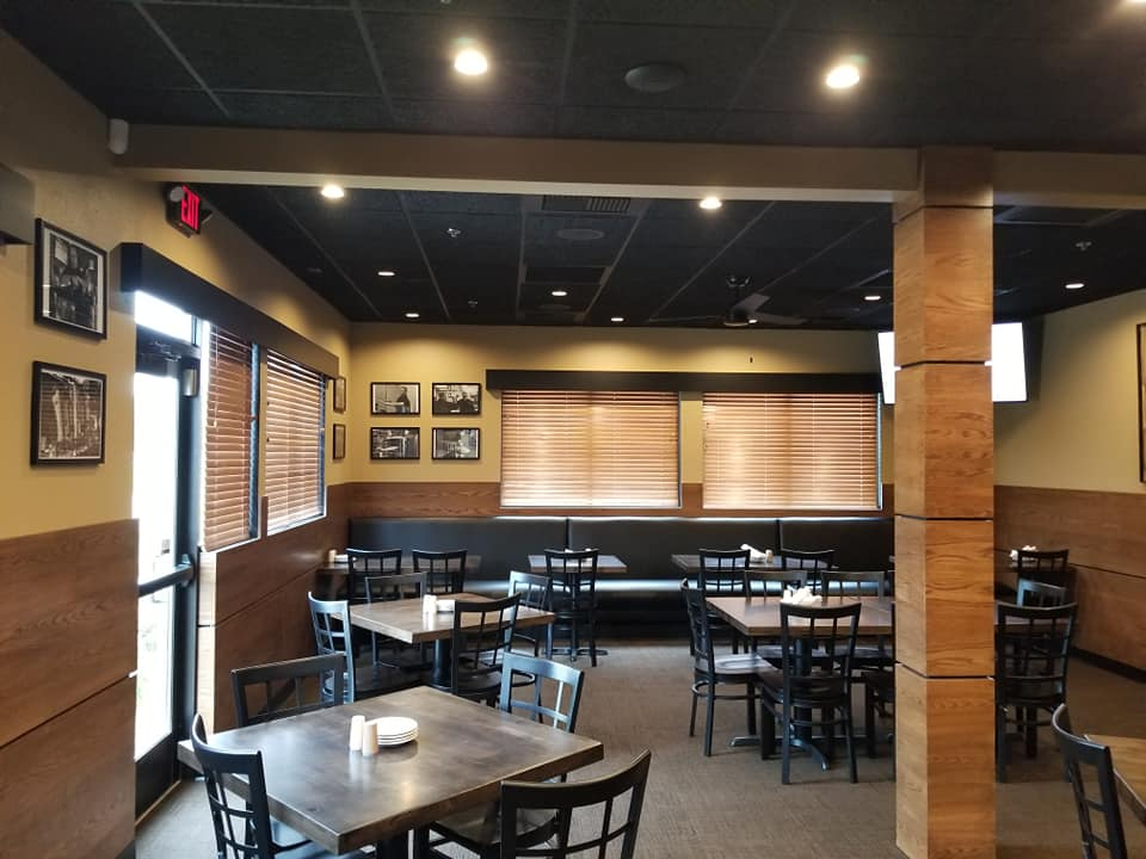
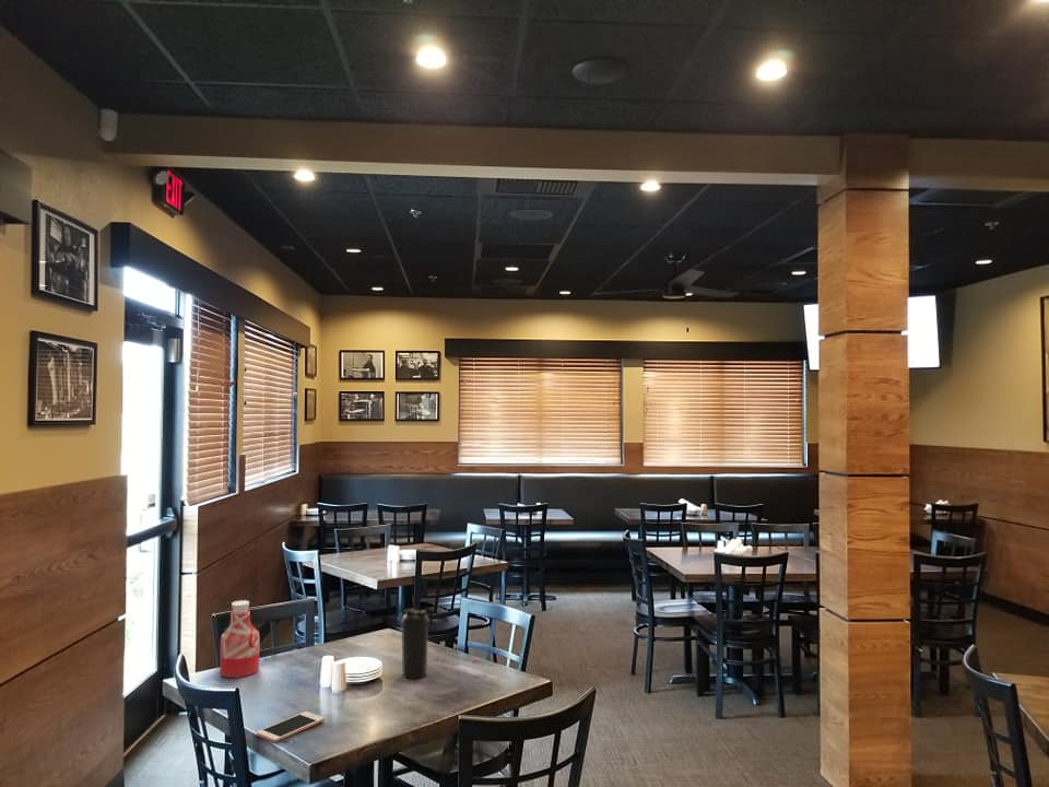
+ water bottle [400,608,431,680]
+ bottle [220,599,260,679]
+ cell phone [256,710,326,743]
